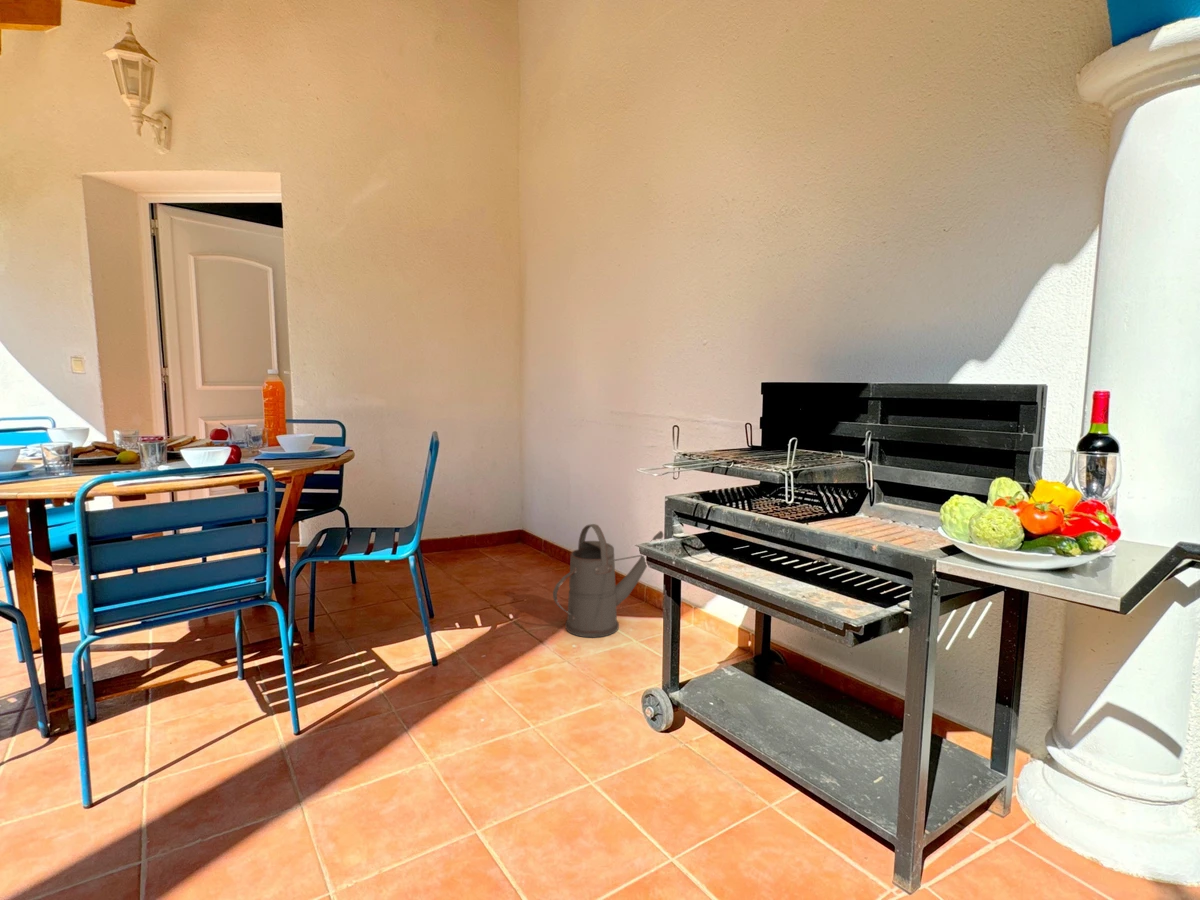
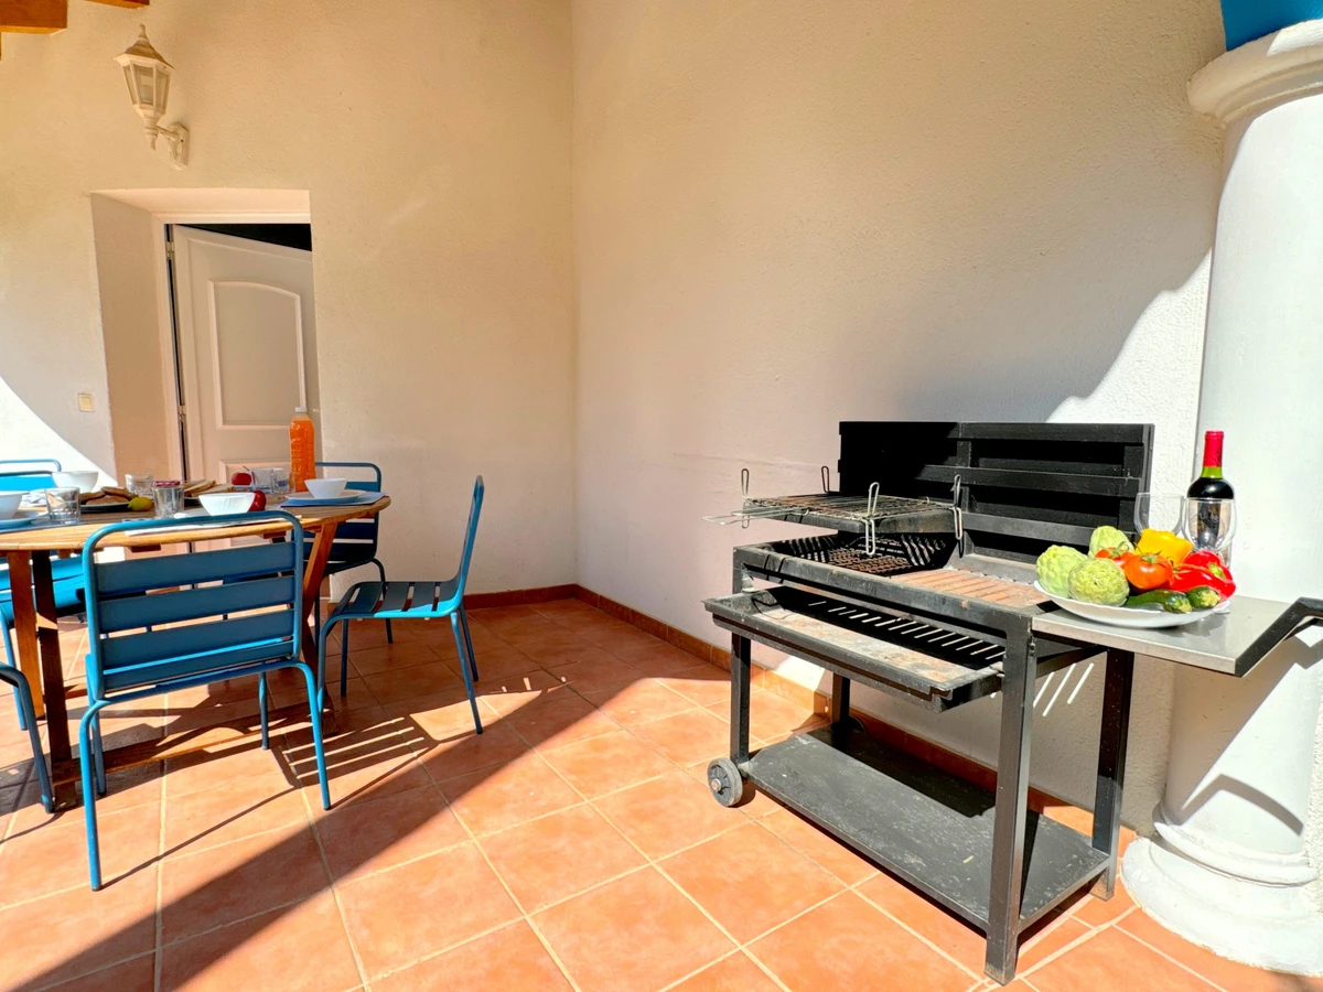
- watering can [552,523,664,639]
